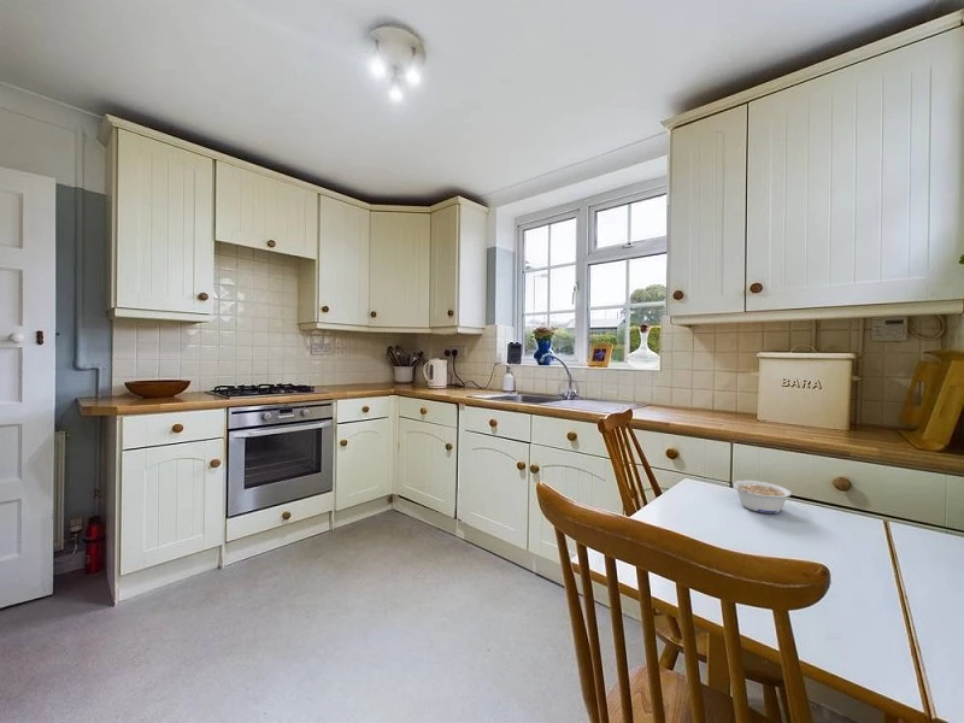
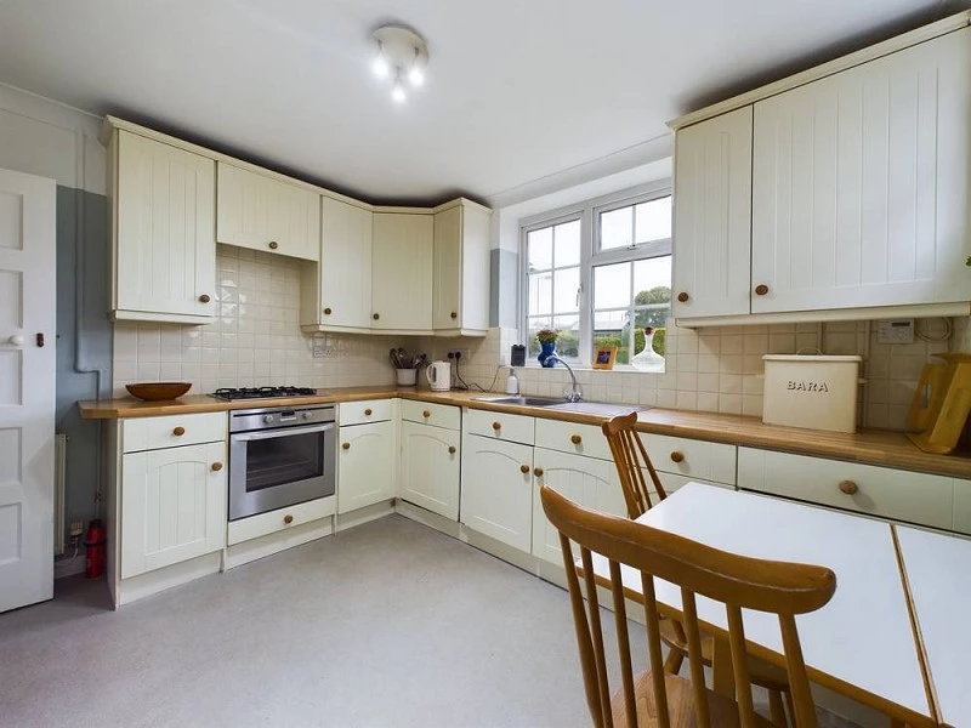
- legume [731,480,793,515]
